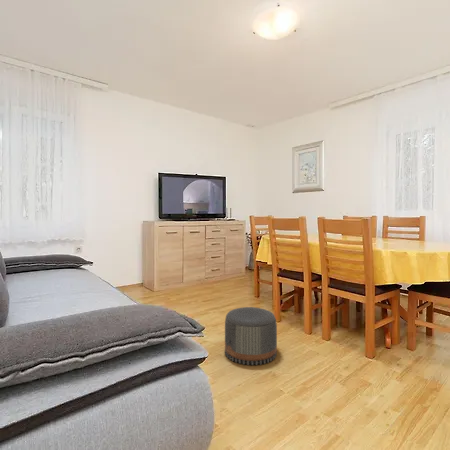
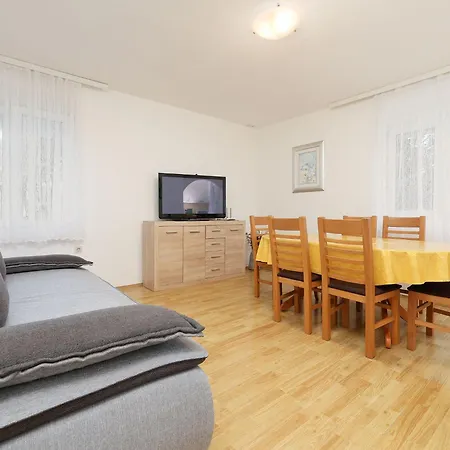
- pouf [224,306,278,366]
